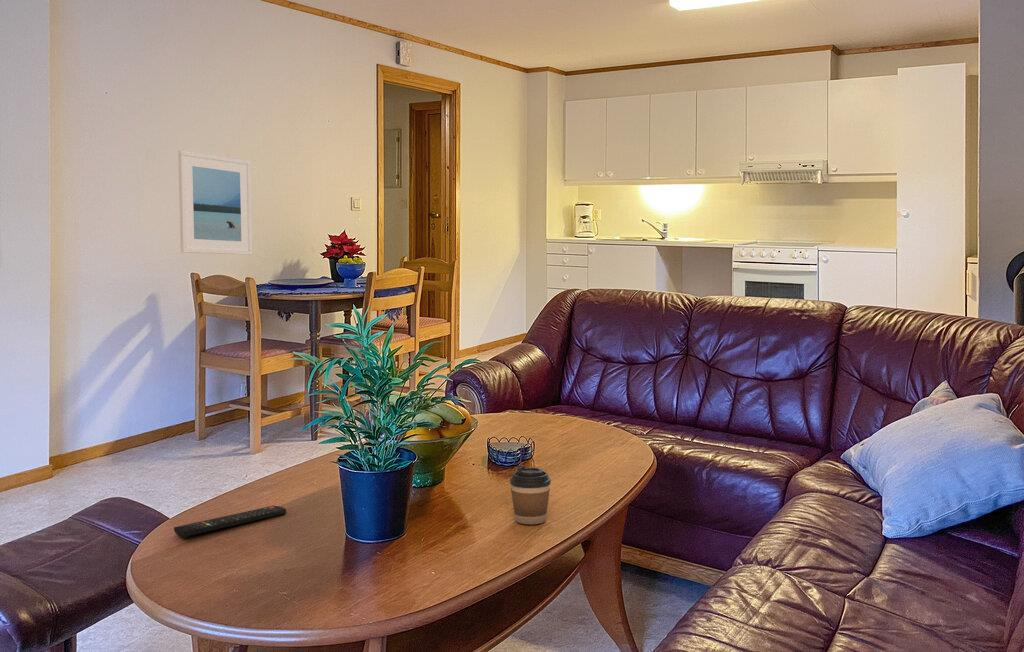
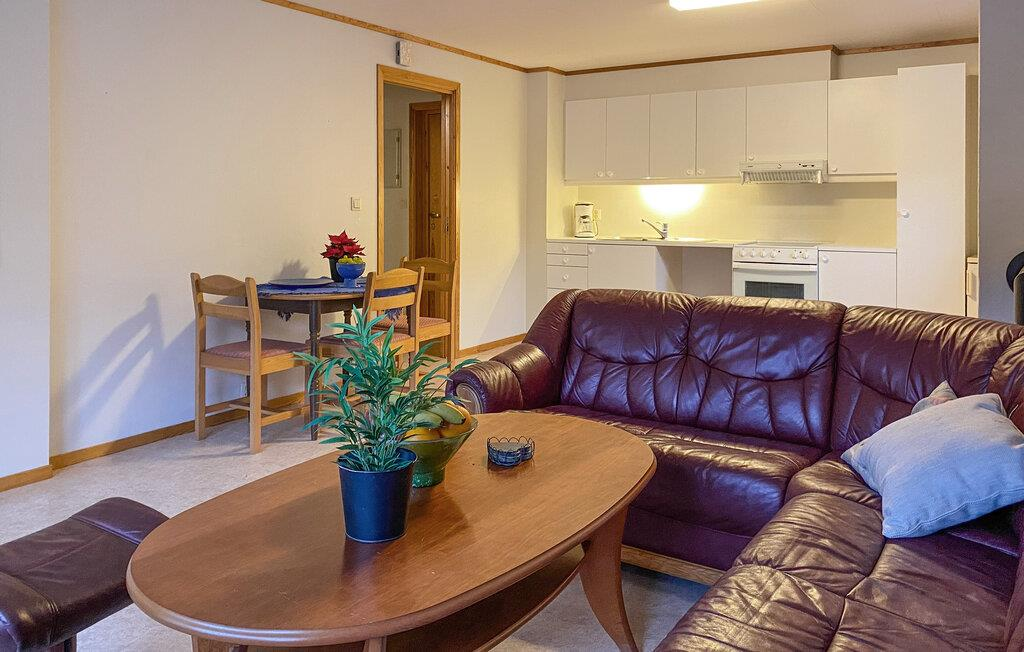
- coffee cup [509,464,552,525]
- remote control [173,505,287,538]
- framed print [177,149,253,256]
